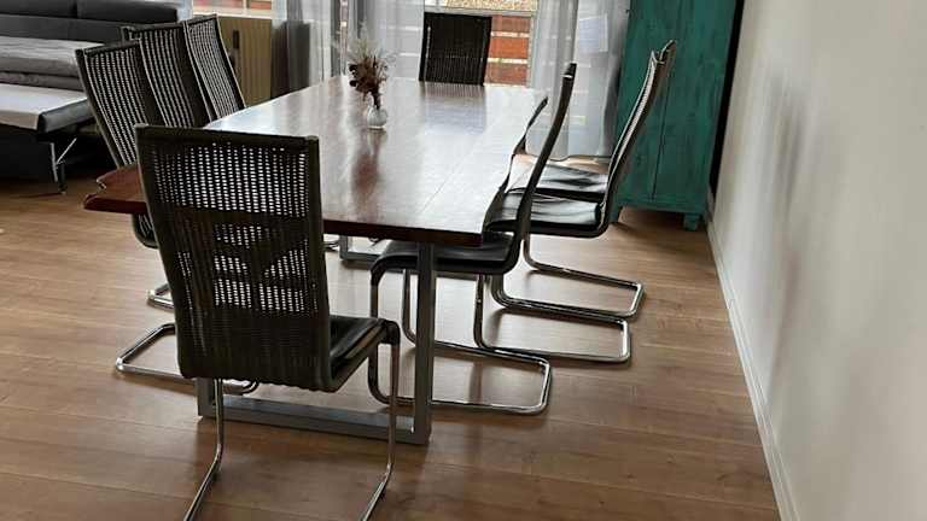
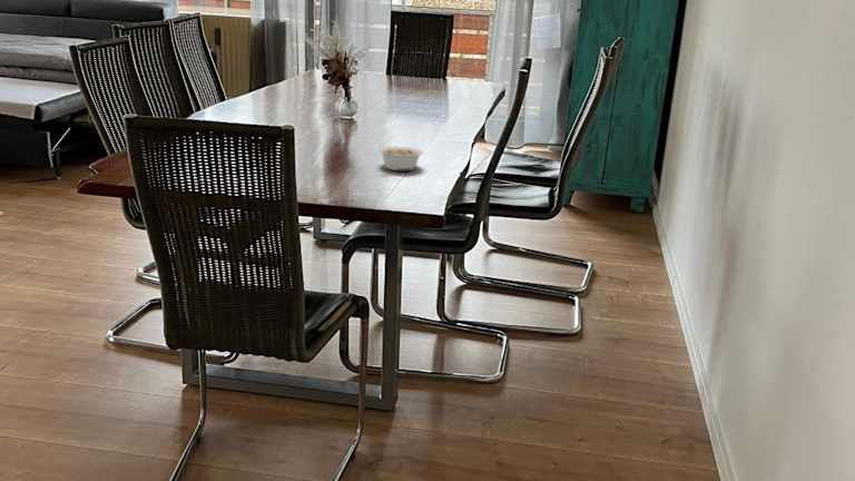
+ legume [379,146,424,171]
